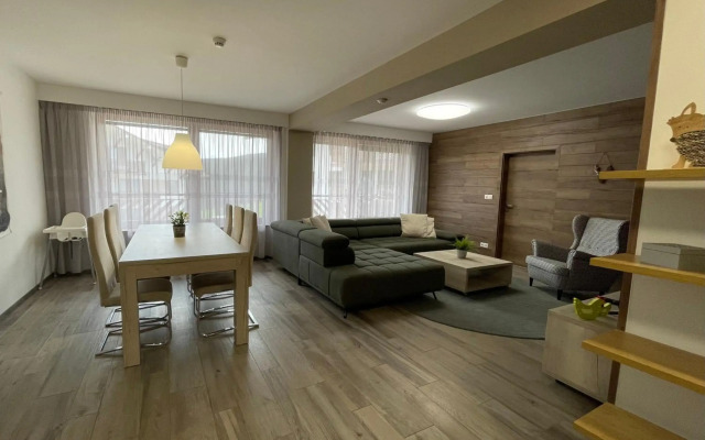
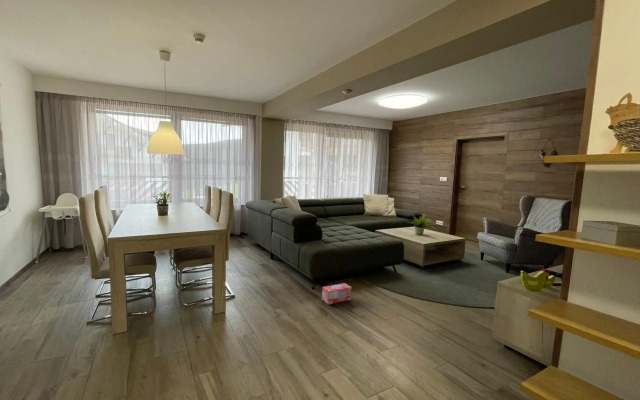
+ box [321,282,352,306]
